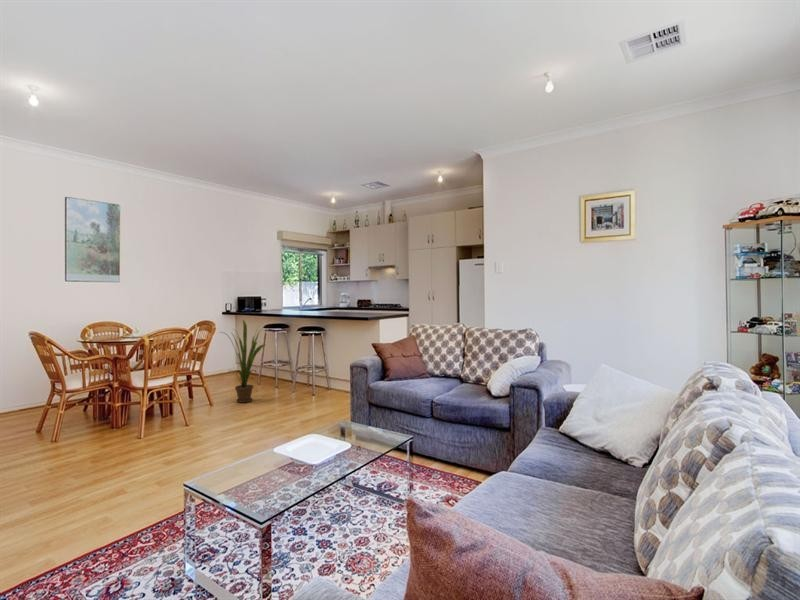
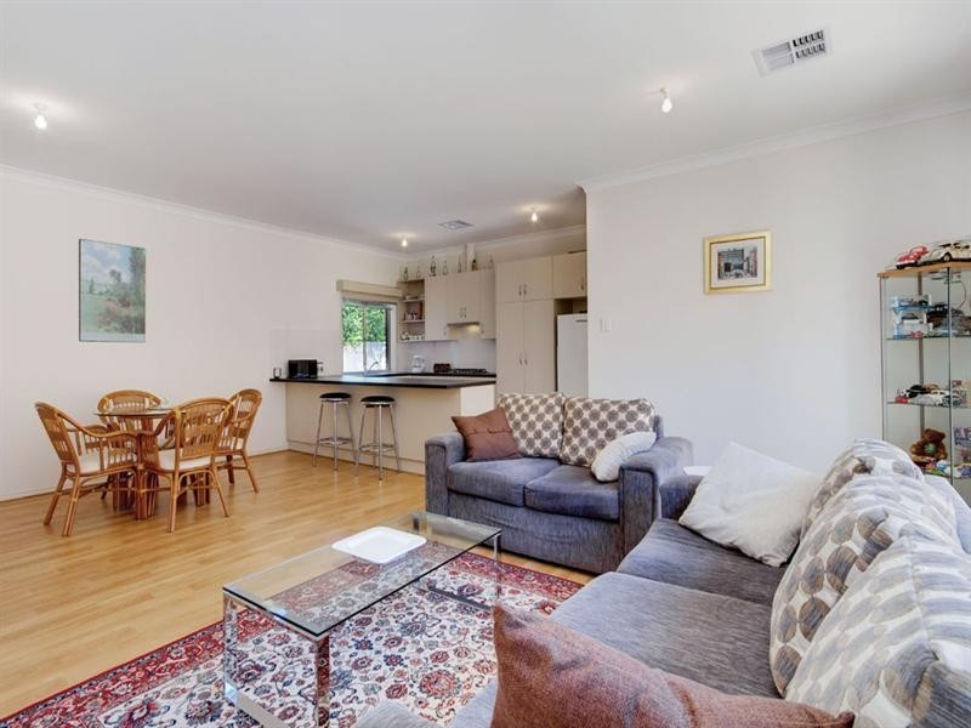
- house plant [220,319,266,404]
